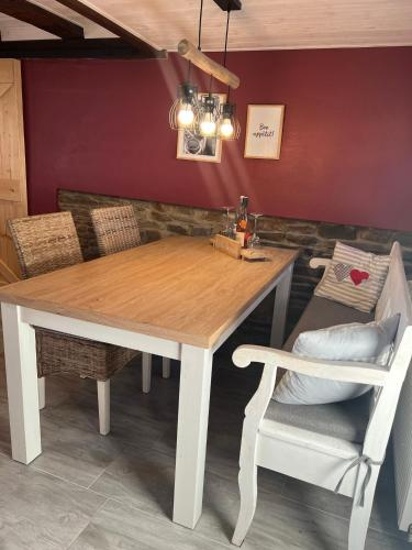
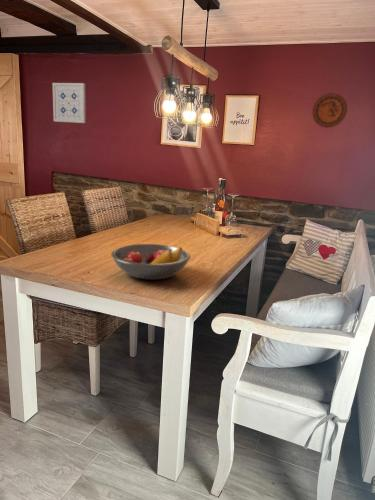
+ wall art [52,82,87,124]
+ decorative plate [311,92,348,129]
+ fruit bowl [110,243,191,281]
